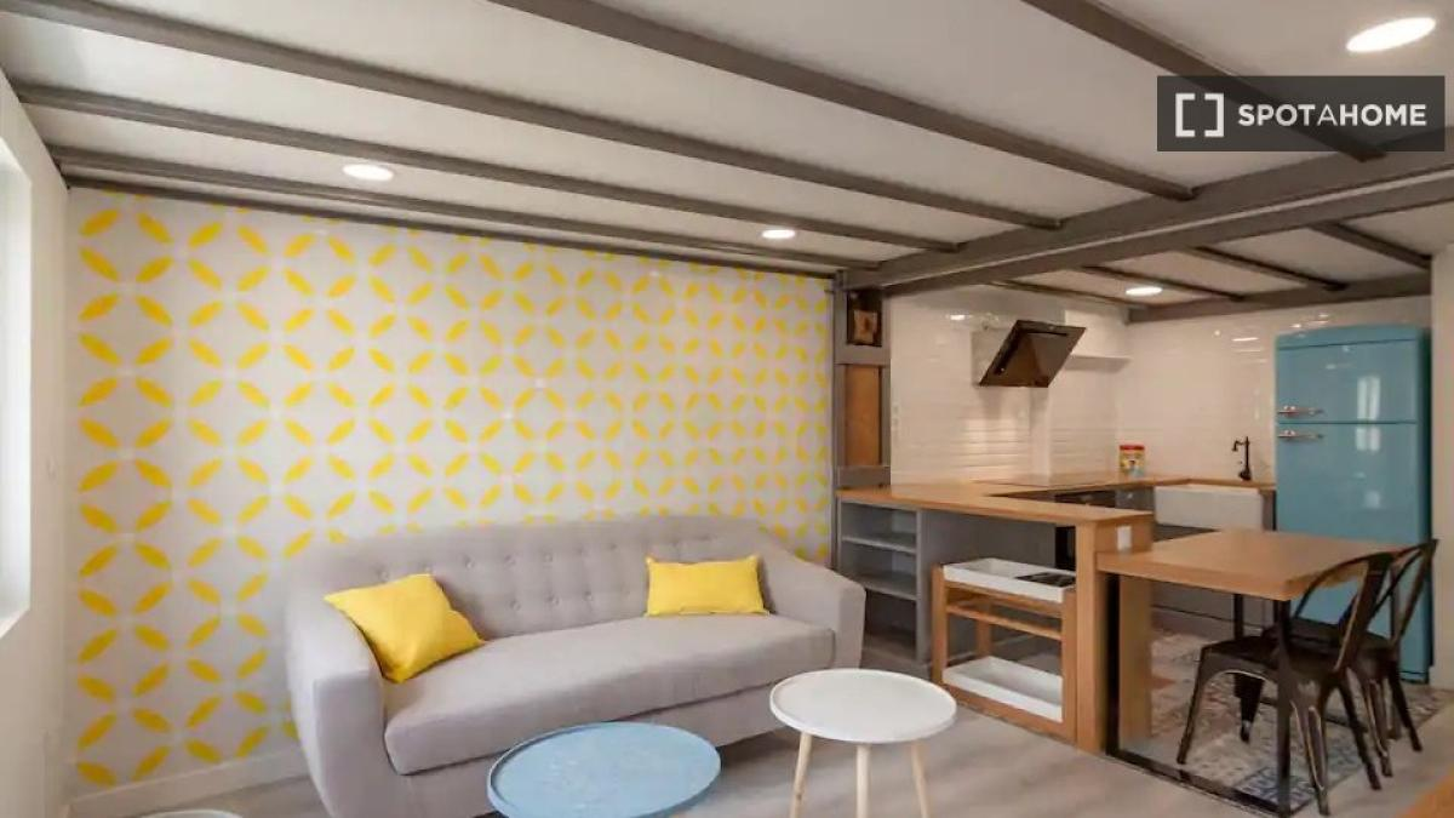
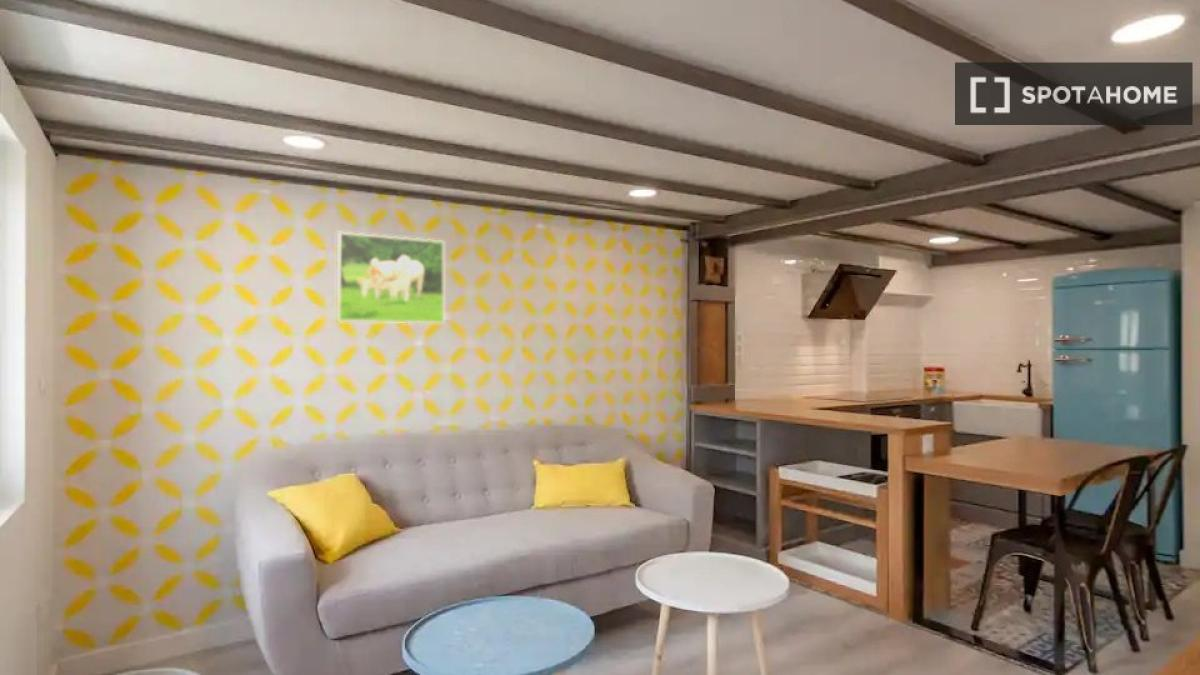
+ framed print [336,231,445,324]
